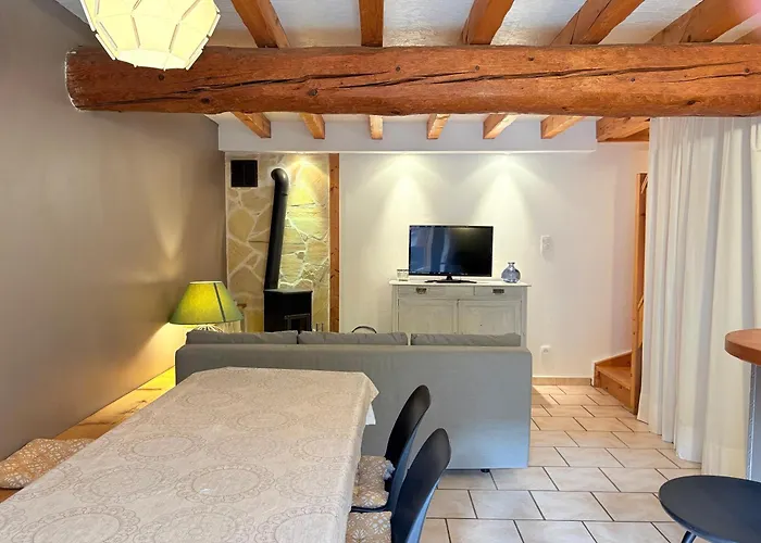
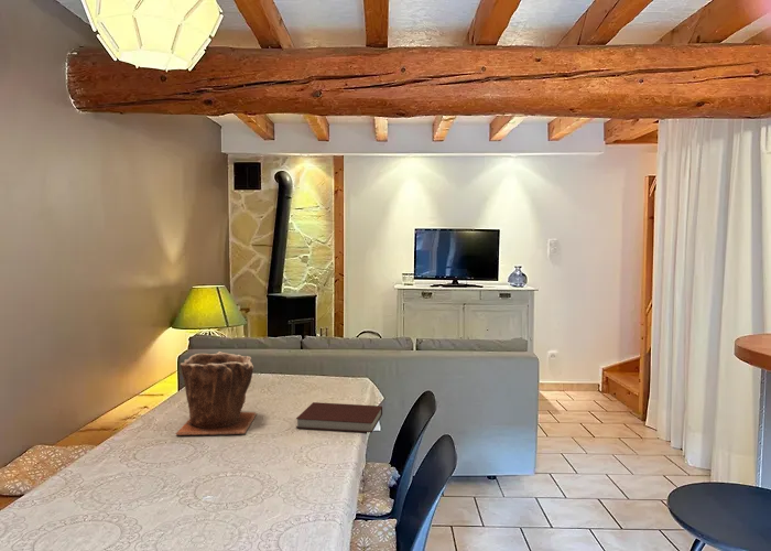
+ plant pot [175,350,258,436]
+ notebook [295,401,383,434]
